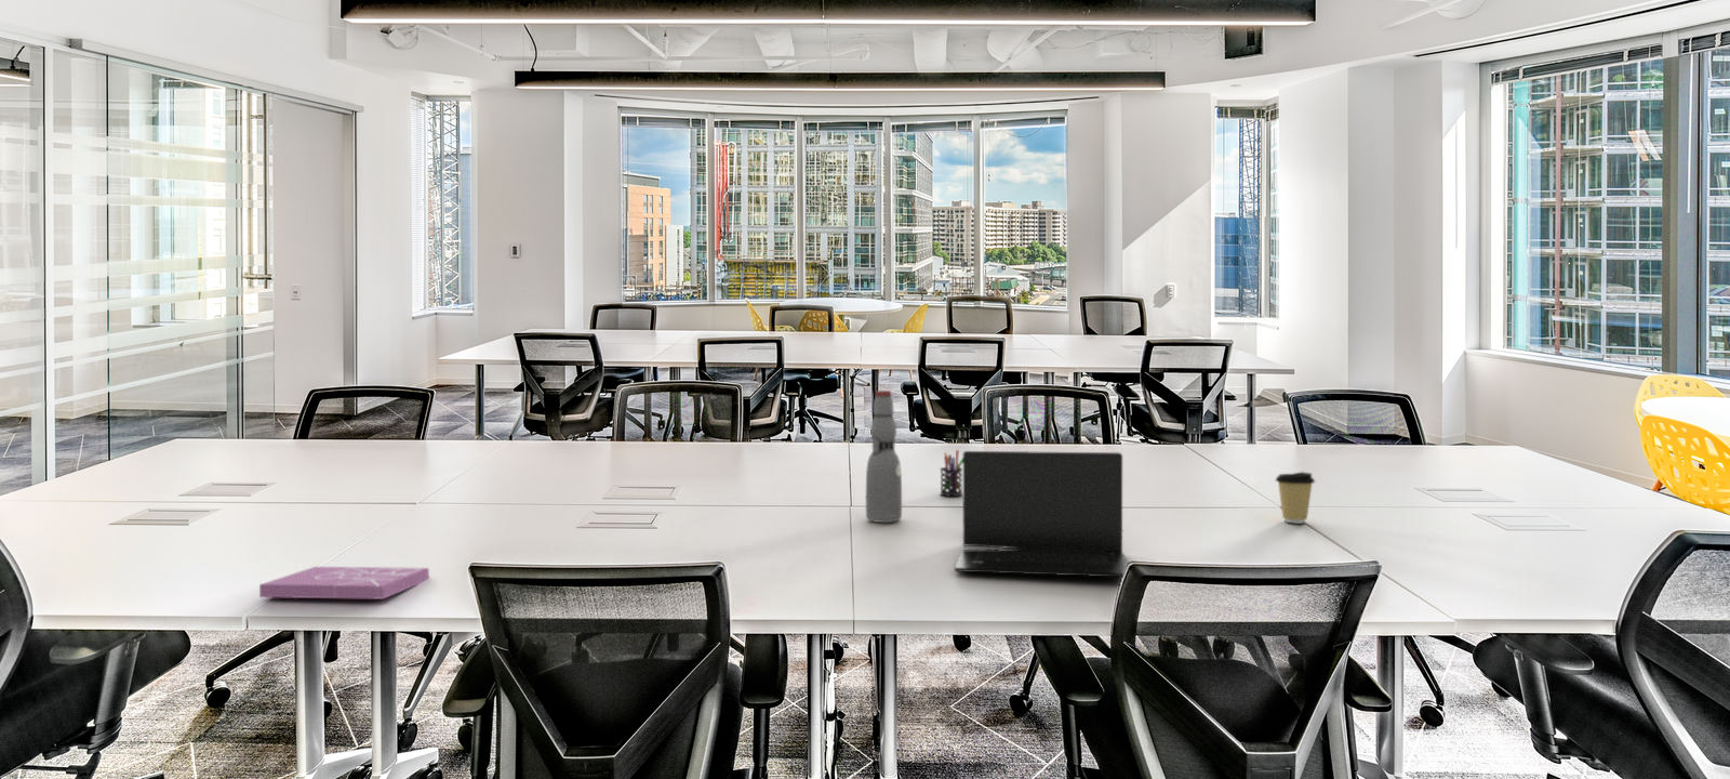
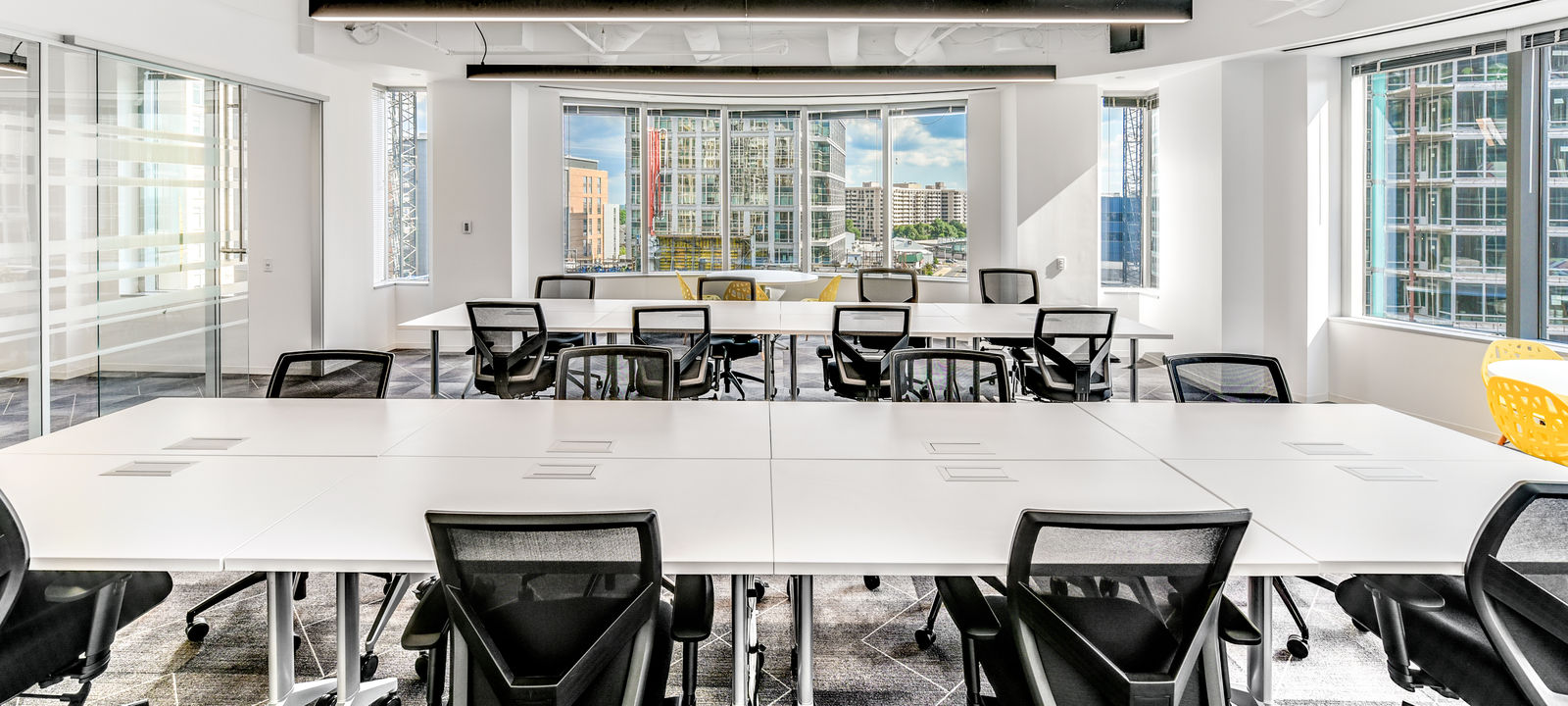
- bottle [865,390,903,524]
- laptop [953,450,1129,579]
- book [258,566,430,600]
- pen holder [940,449,963,497]
- coffee cup [1274,471,1316,525]
